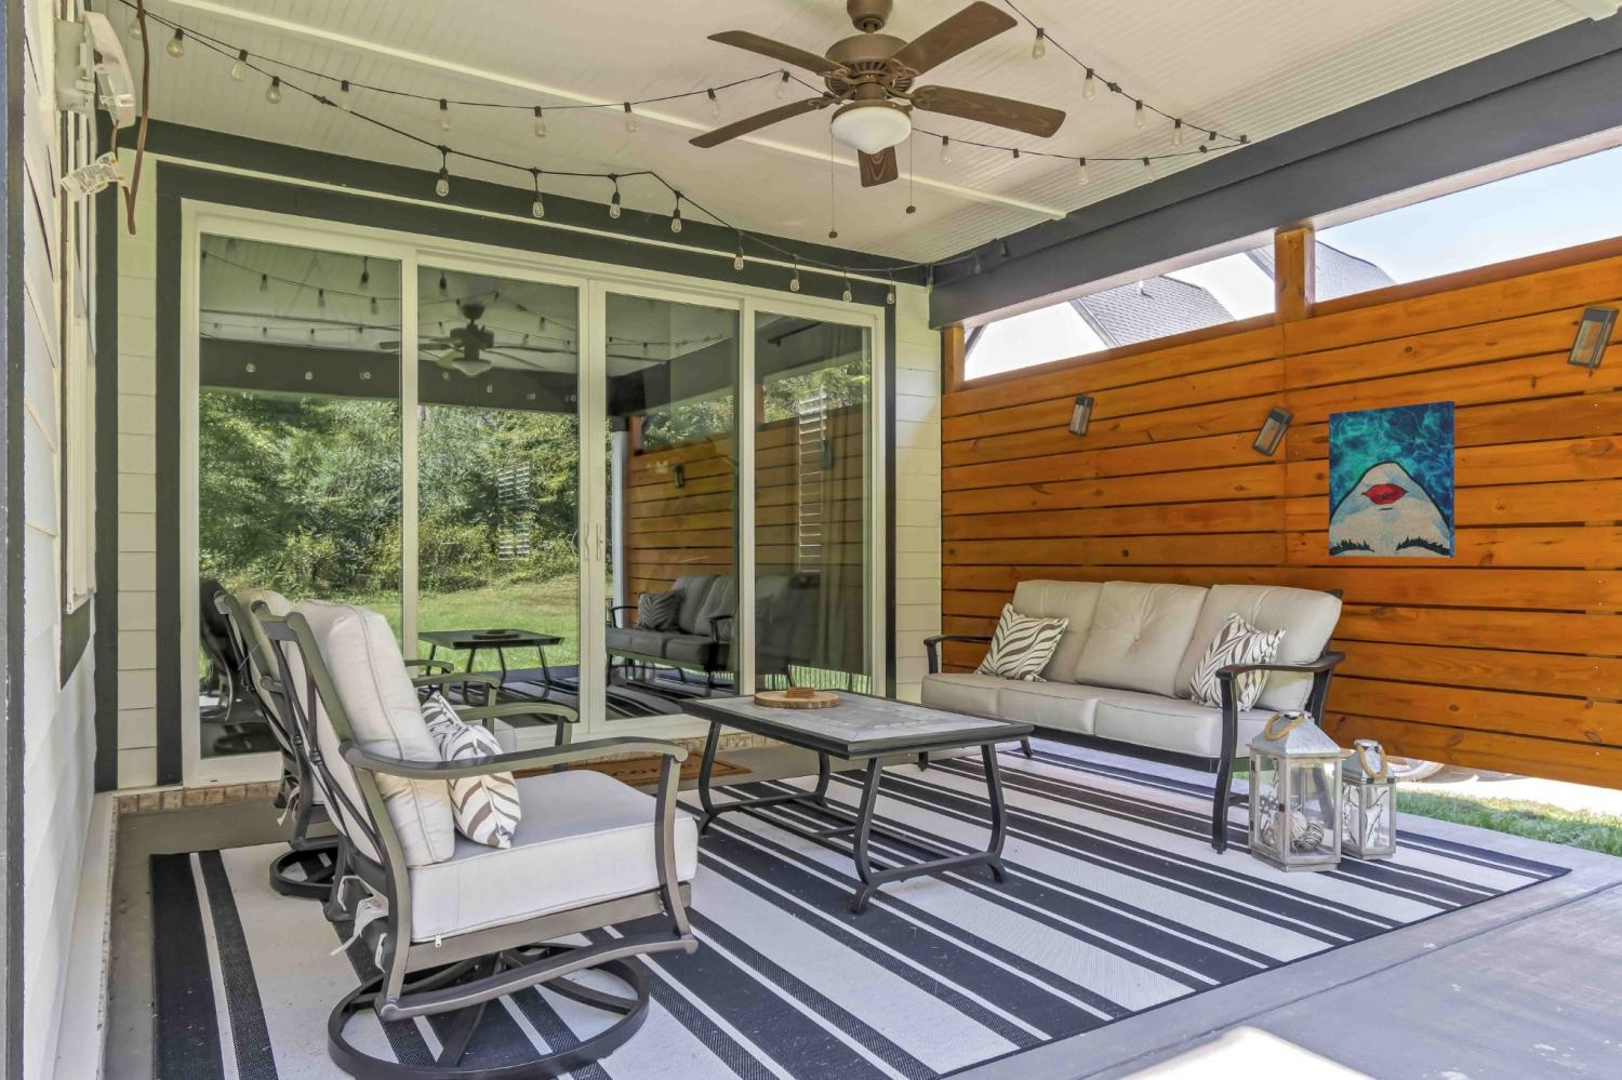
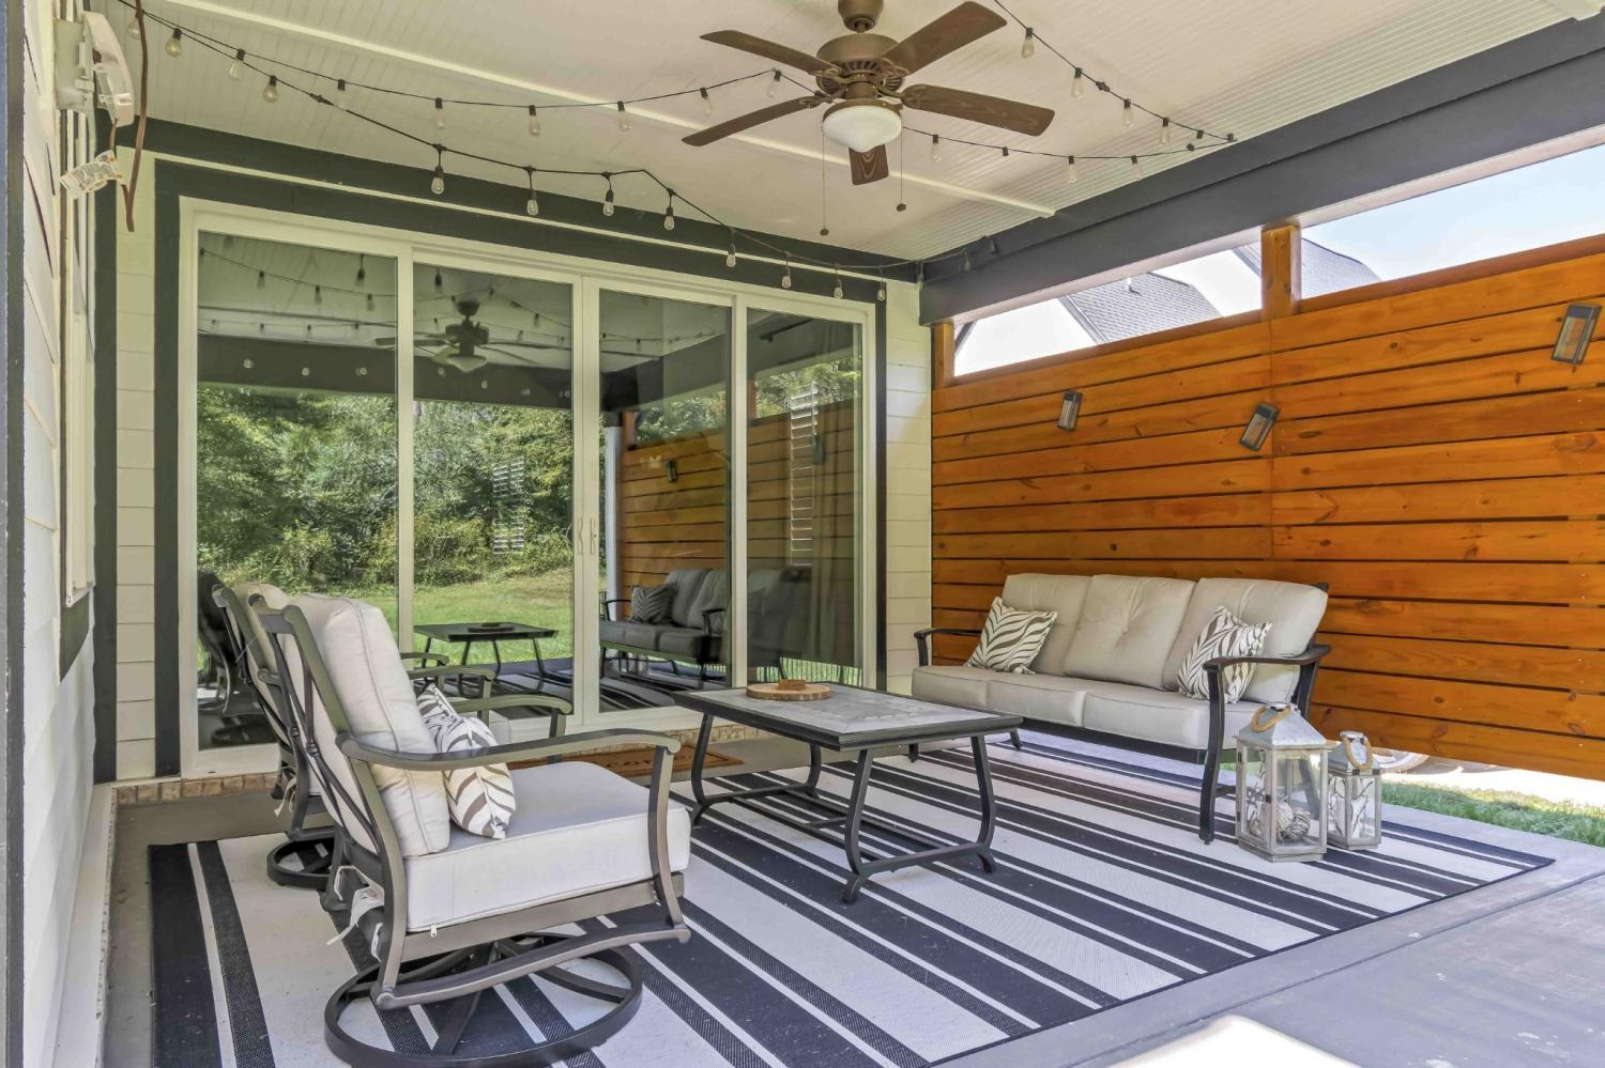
- wall art [1328,400,1456,559]
